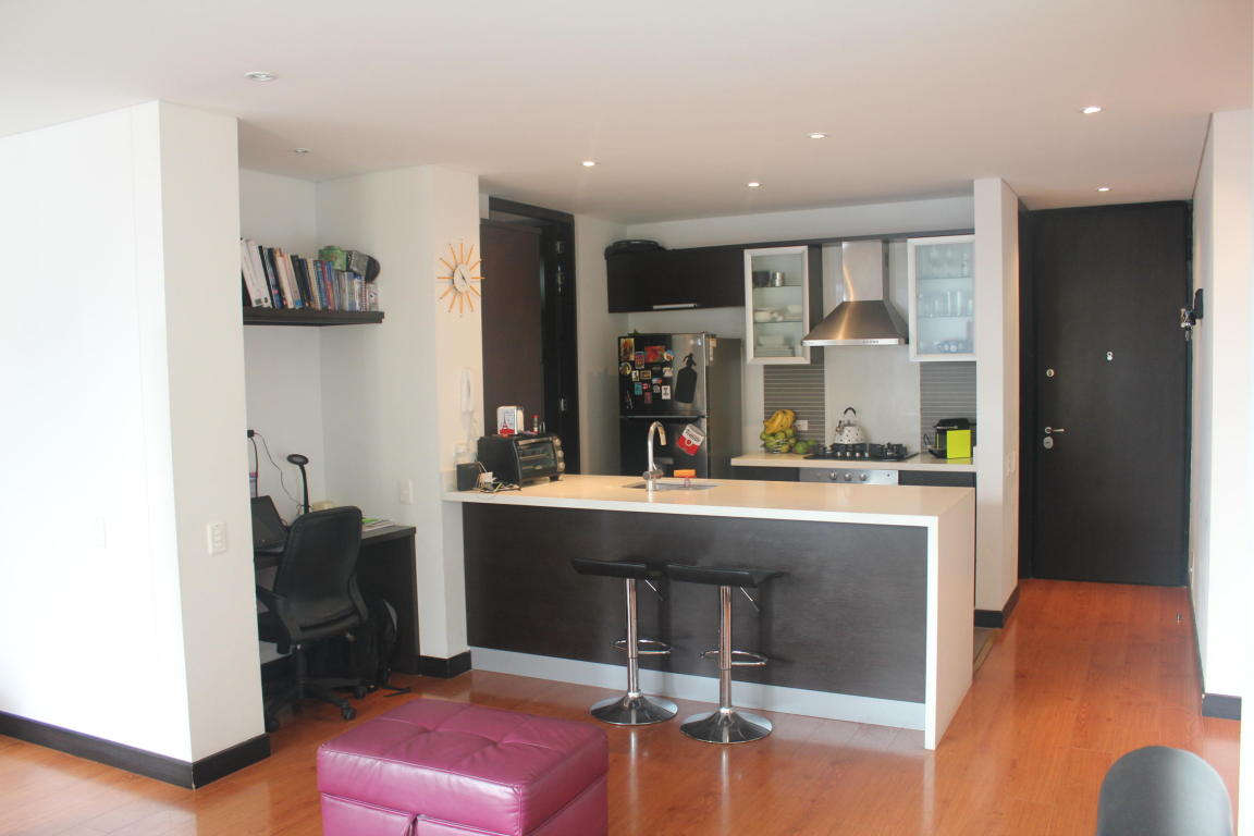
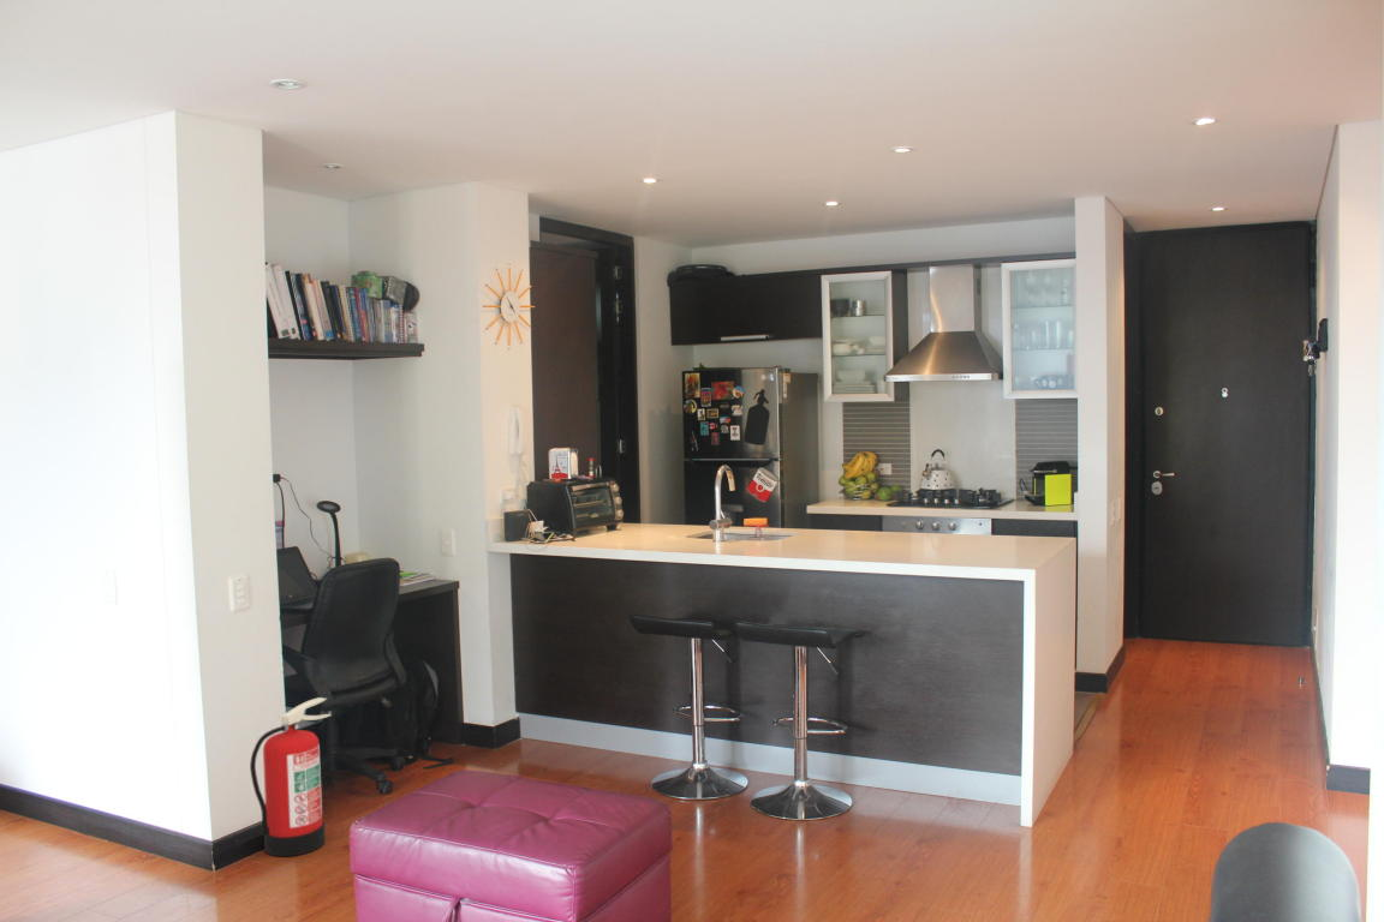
+ fire extinguisher [249,696,333,858]
